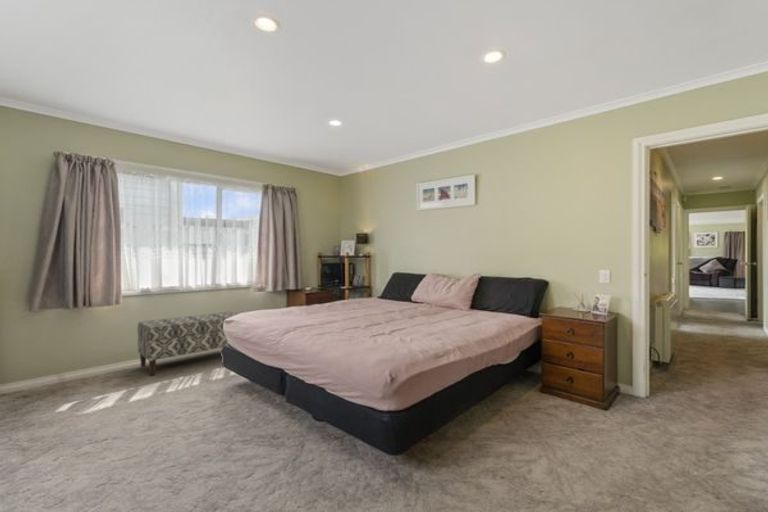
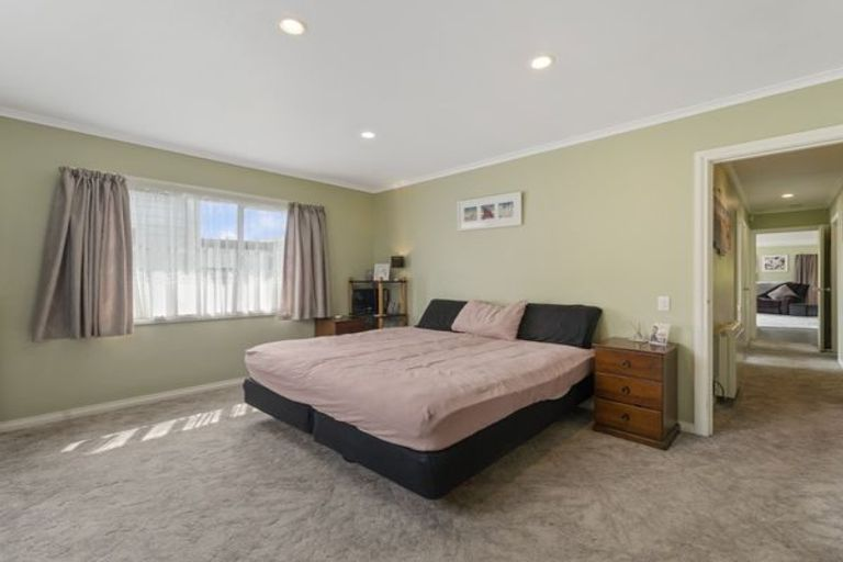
- bench [136,311,239,376]
